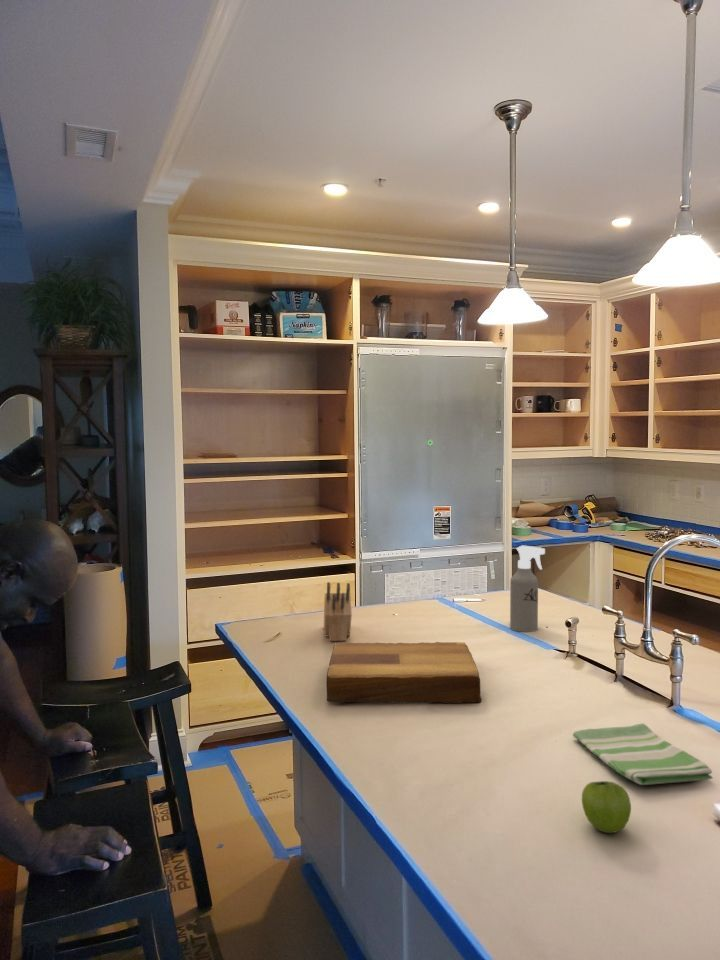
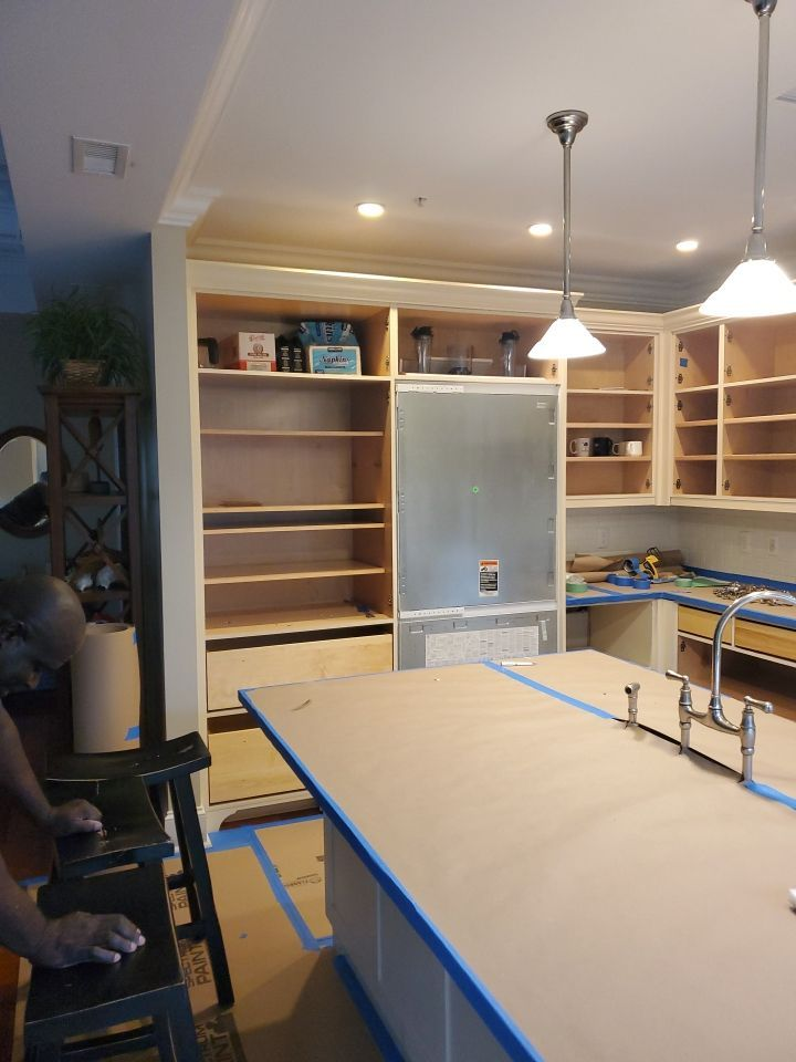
- spray bottle [509,545,546,633]
- cutting board [325,641,483,704]
- dish towel [572,723,714,786]
- fruit [581,780,632,834]
- knife block [323,581,353,642]
